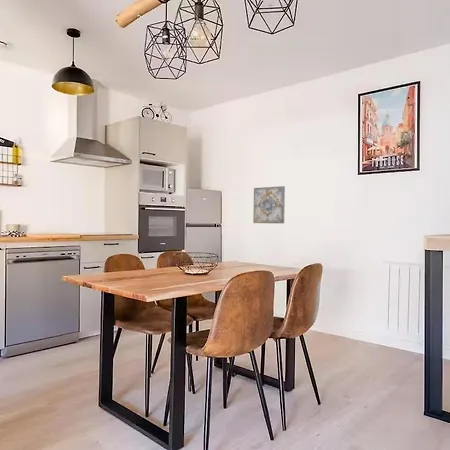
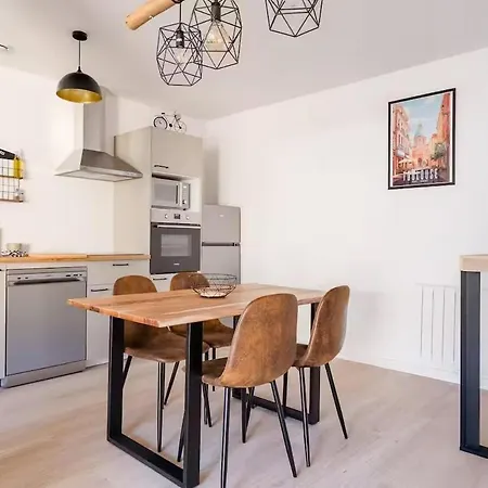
- wall art [252,185,286,224]
